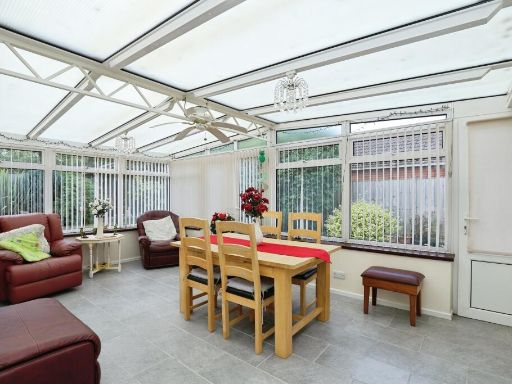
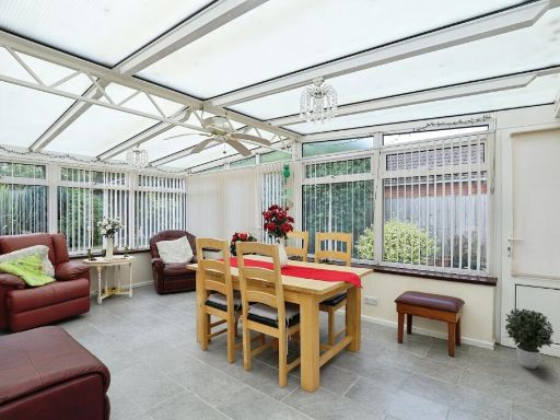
+ potted plant [504,307,556,370]
